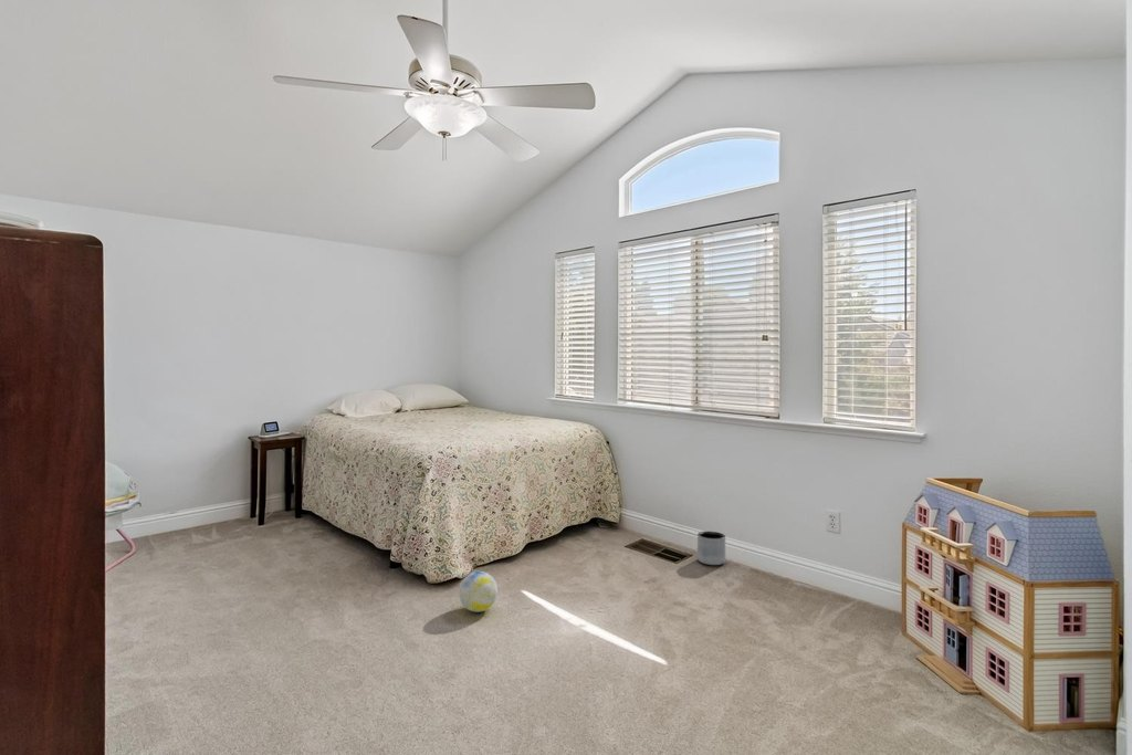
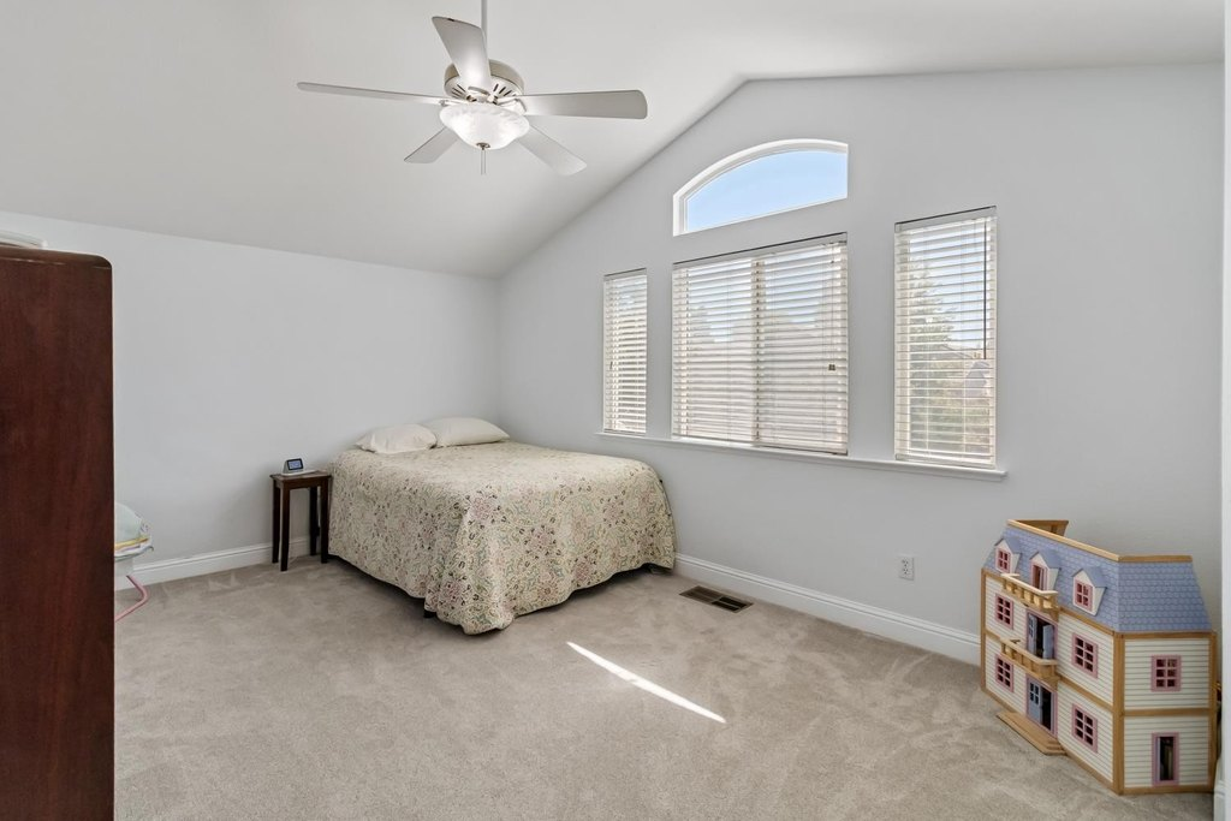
- planter [696,531,726,566]
- ball [458,570,499,614]
